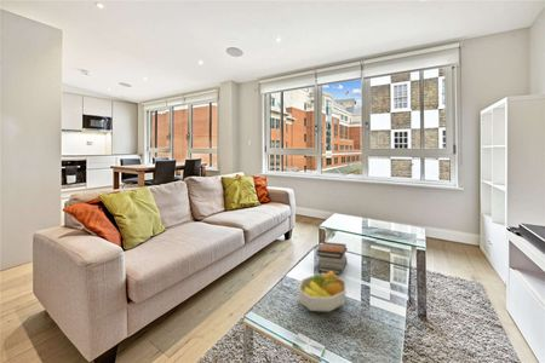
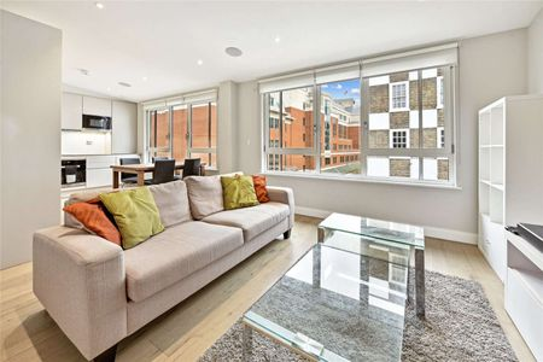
- fruit bowl [297,271,348,312]
- book stack [315,241,349,276]
